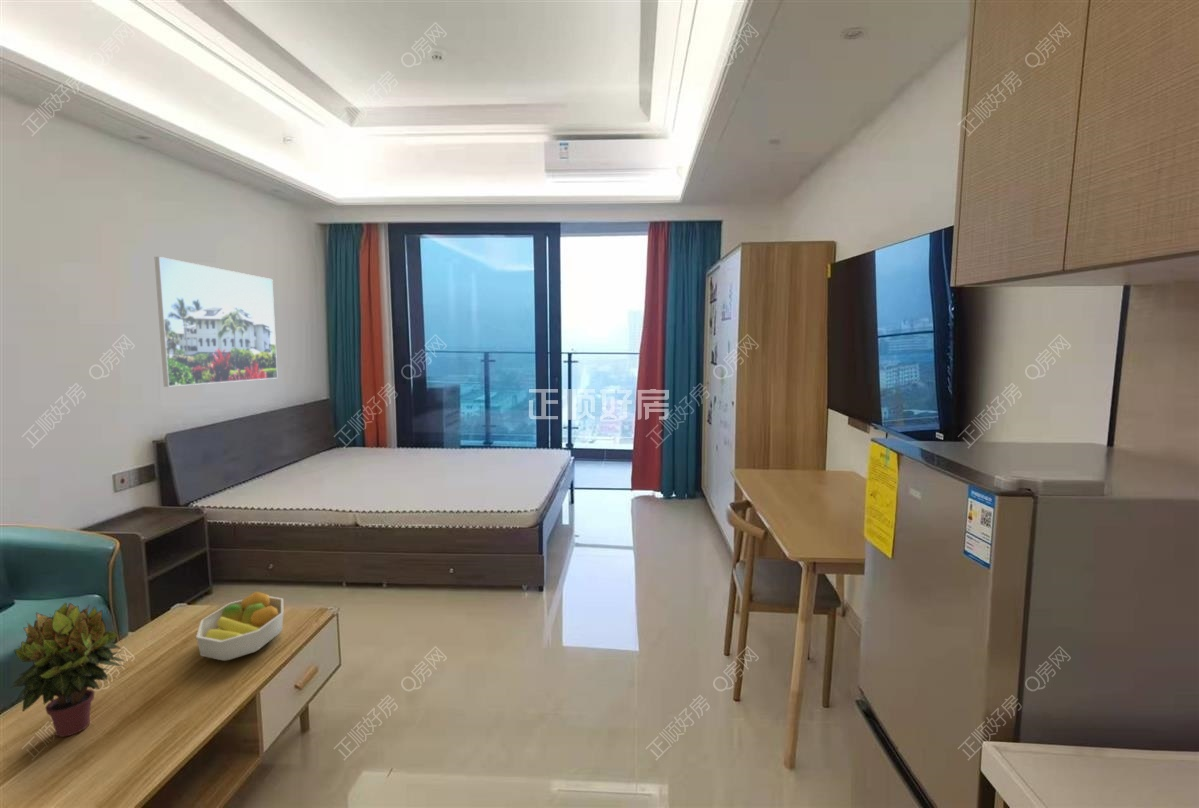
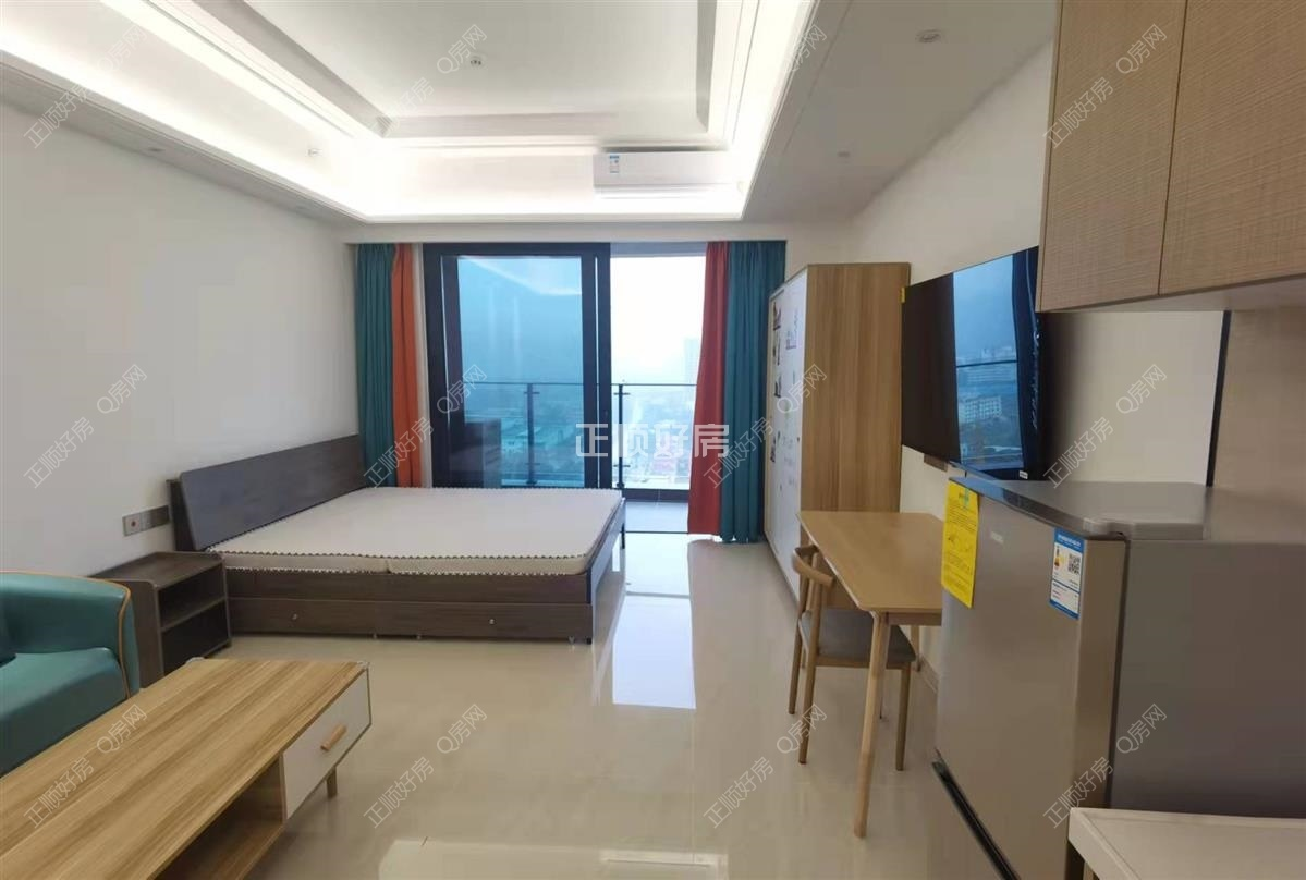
- potted plant [10,602,128,738]
- fruit bowl [195,590,284,662]
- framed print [154,256,278,388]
